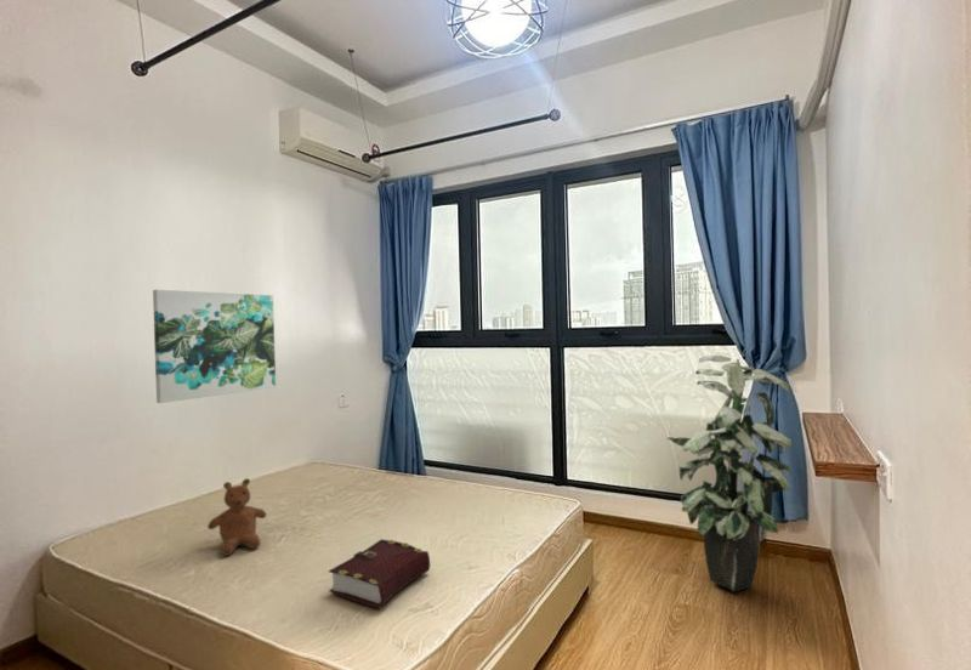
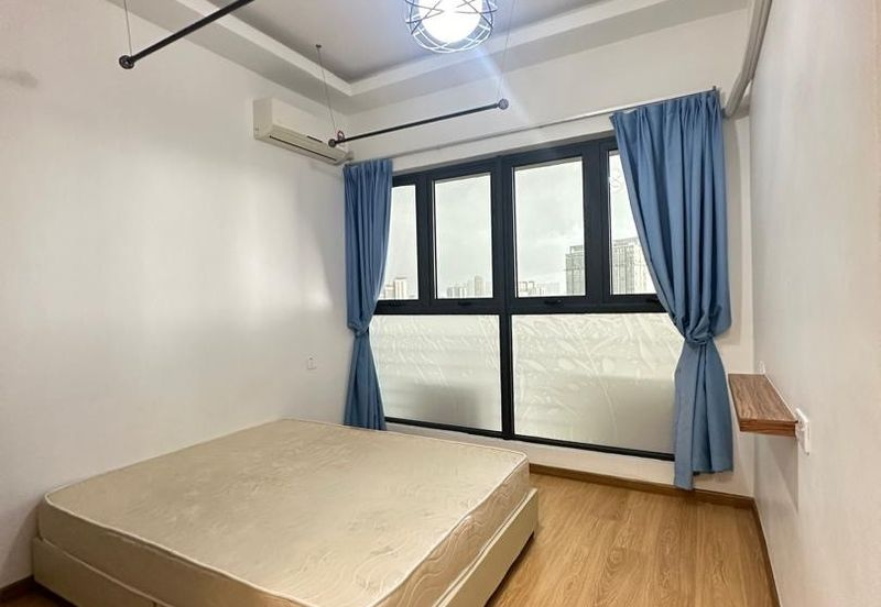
- teddy bear [206,477,267,557]
- indoor plant [666,354,794,592]
- wall art [152,289,277,404]
- book [328,538,431,611]
